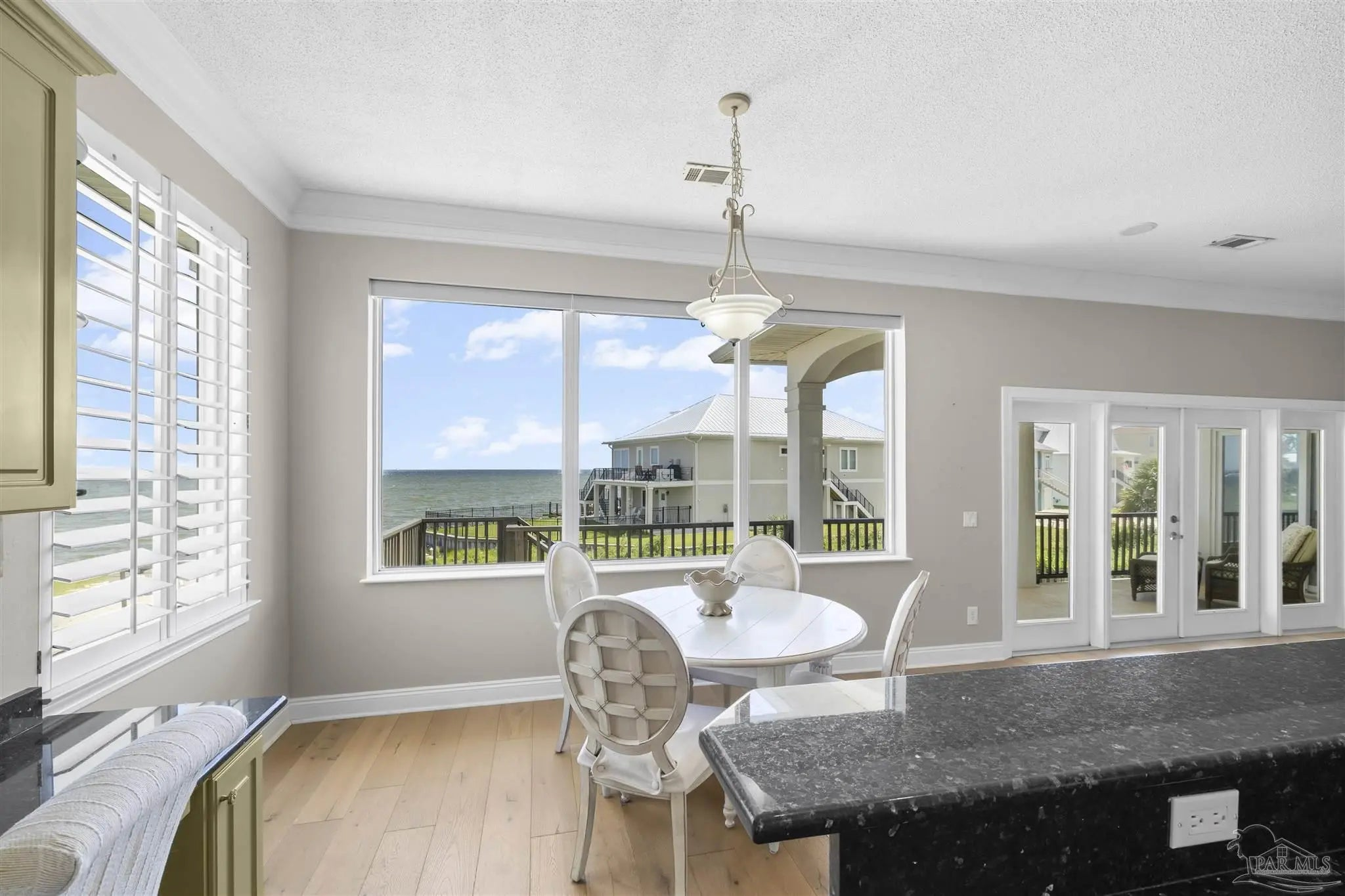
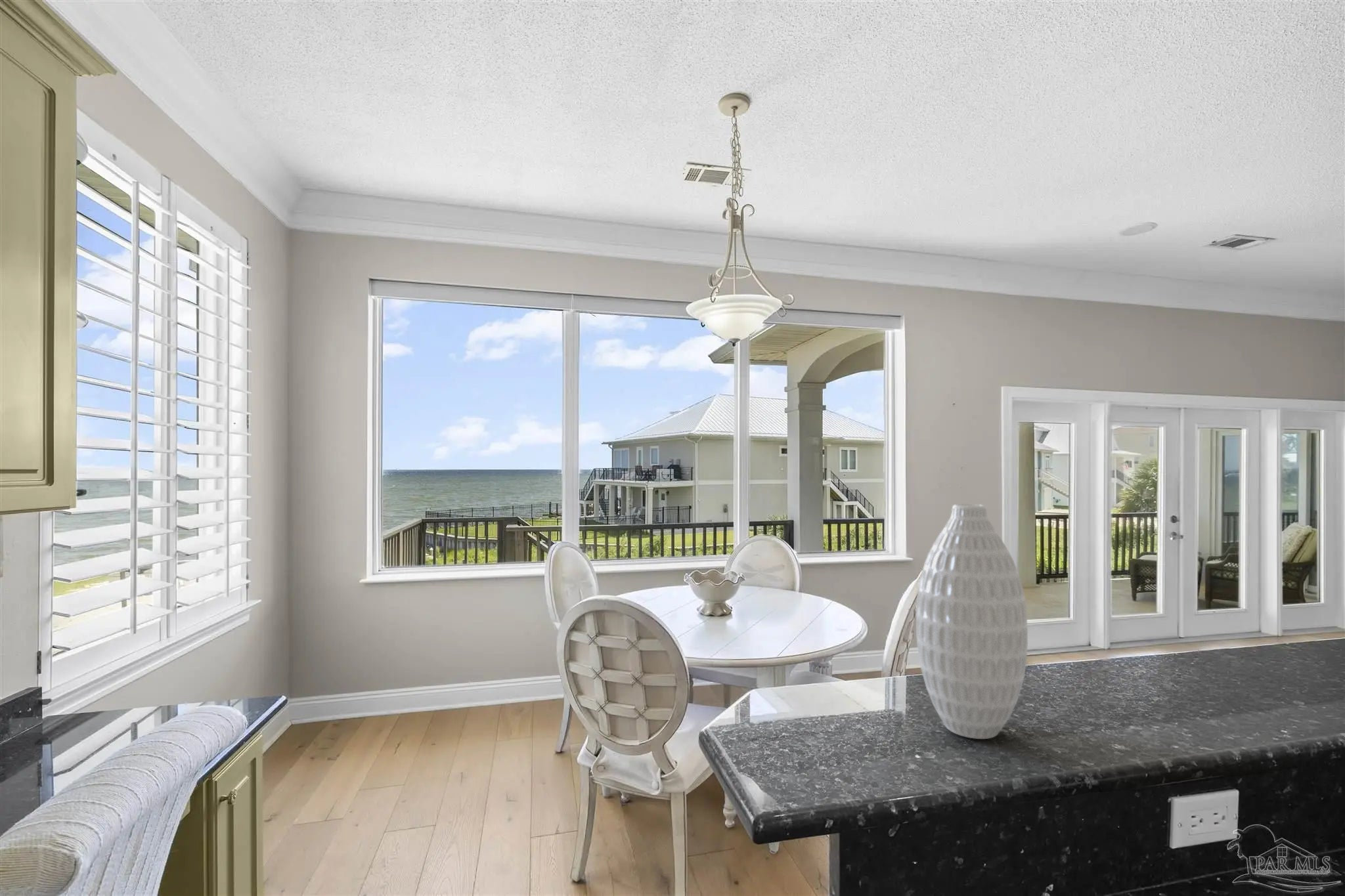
+ vase [915,503,1028,740]
